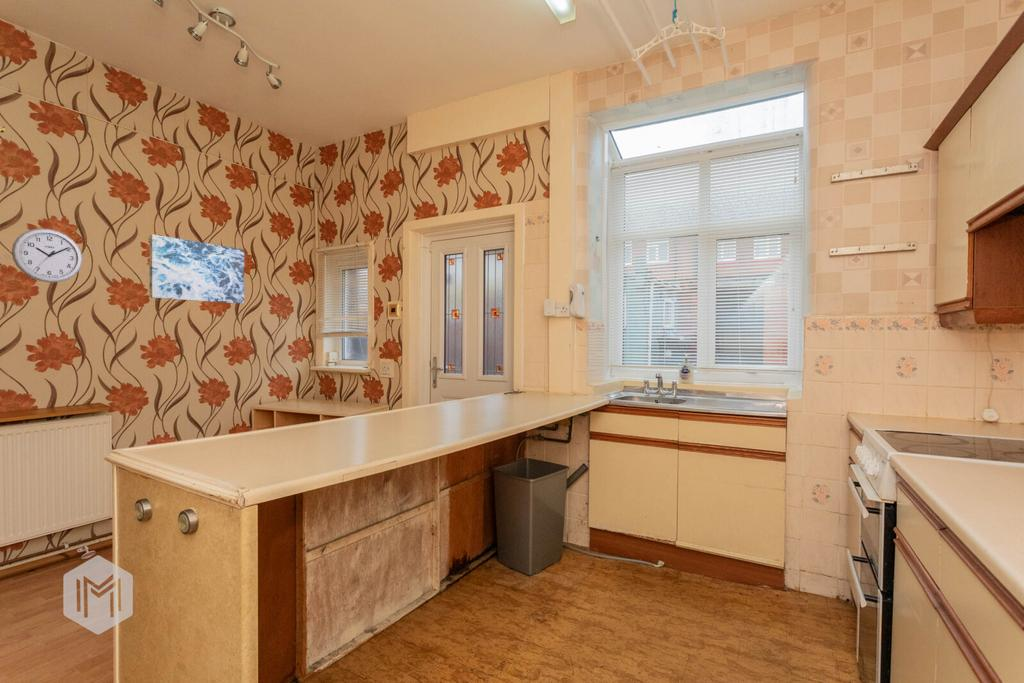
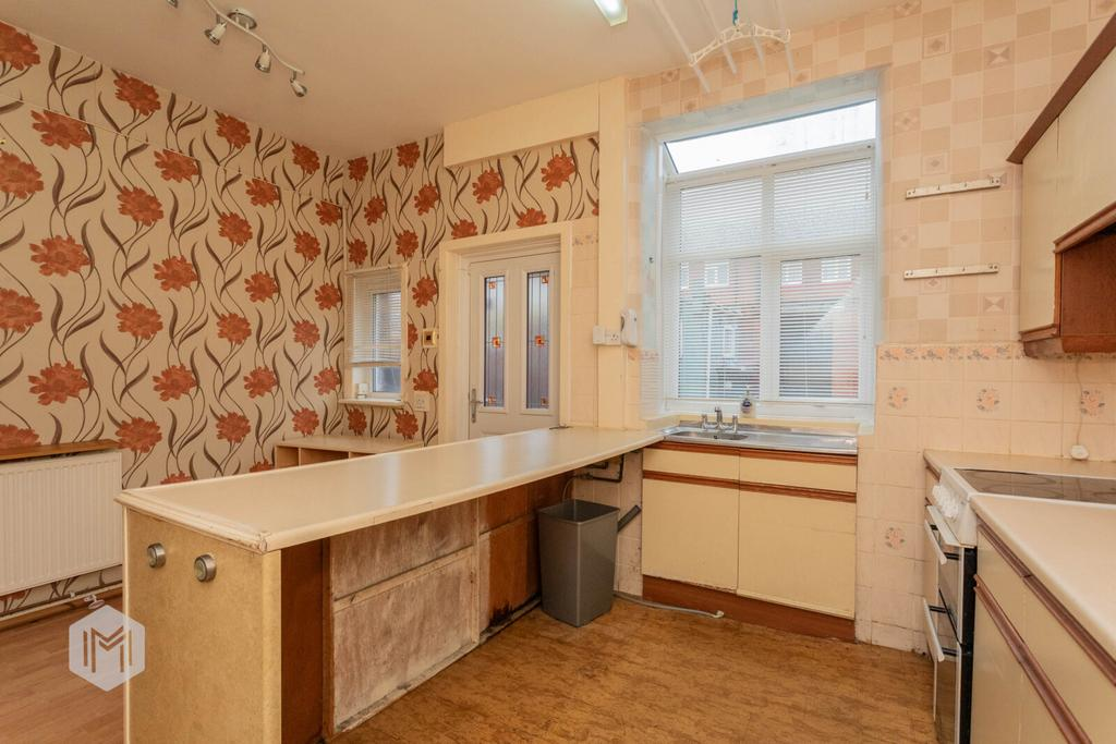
- wall clock [11,227,84,283]
- wall art [149,234,245,305]
